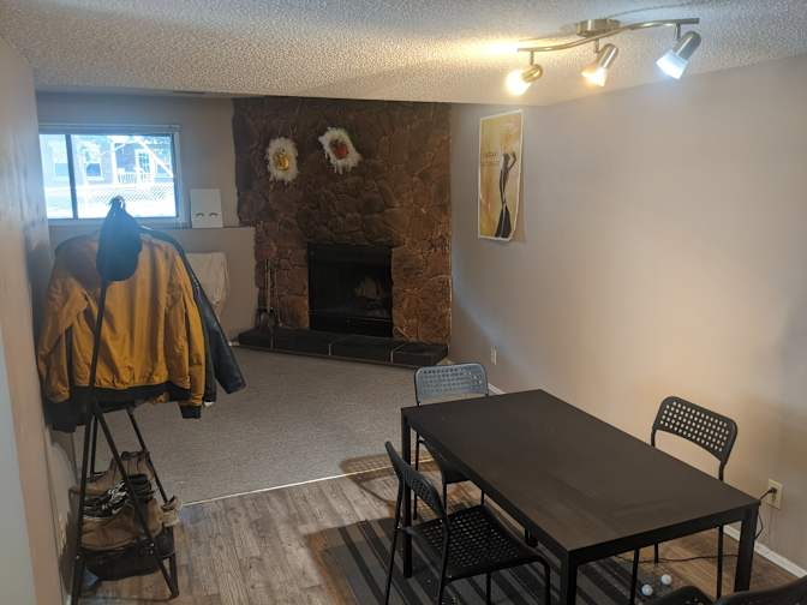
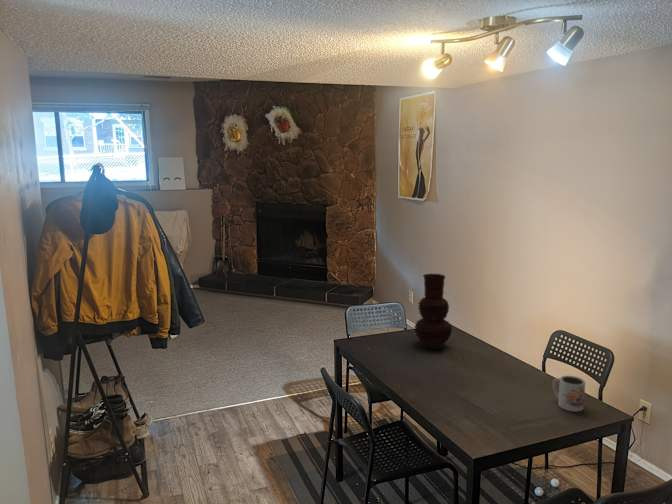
+ vase [413,272,453,350]
+ mug [551,375,586,413]
